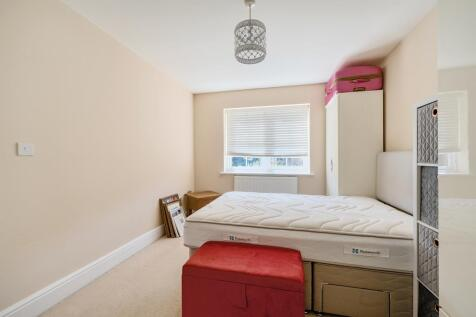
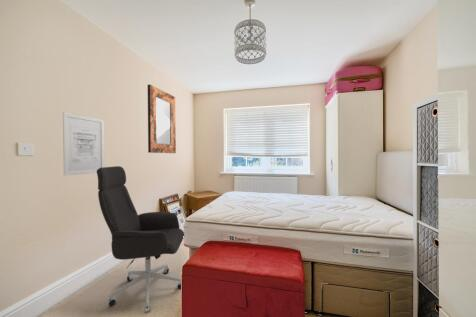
+ wall art [62,111,106,177]
+ office chair [96,165,185,314]
+ home mirror [147,84,177,154]
